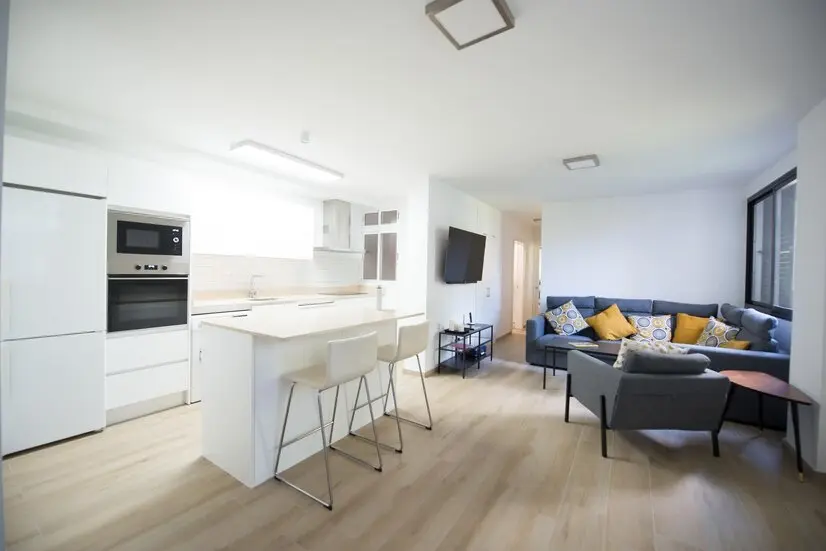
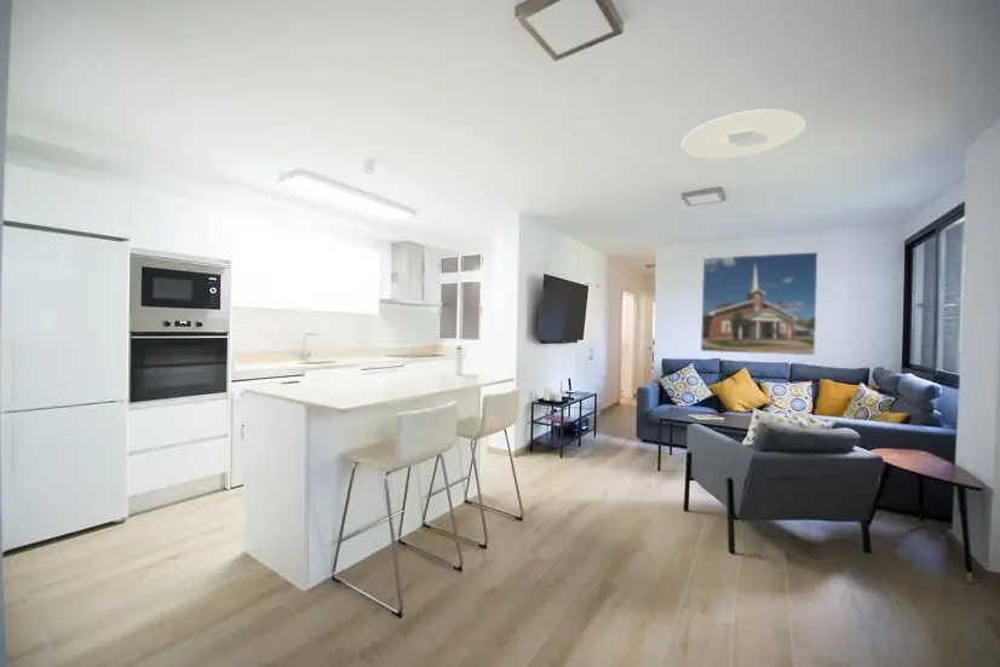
+ ceiling light [680,108,806,160]
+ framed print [700,251,818,357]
